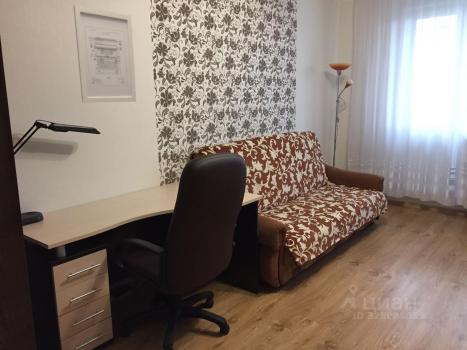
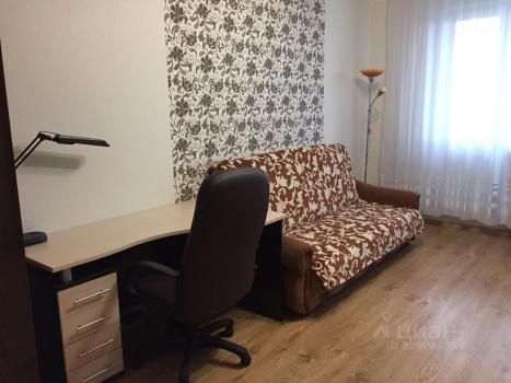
- wall art [73,4,137,104]
